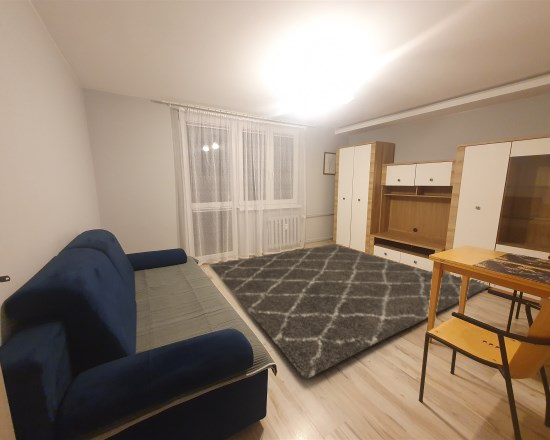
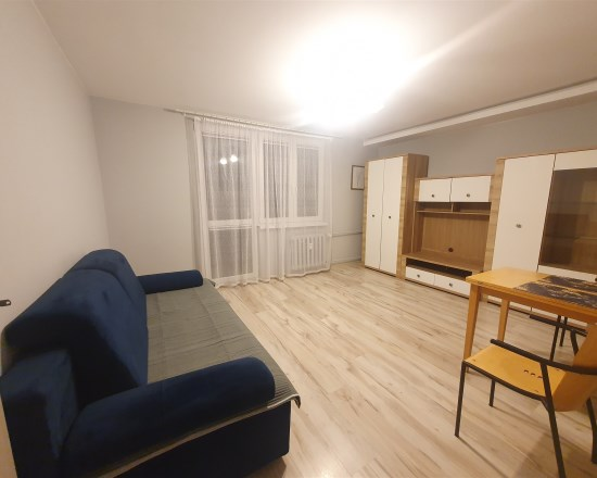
- rug [208,244,490,379]
